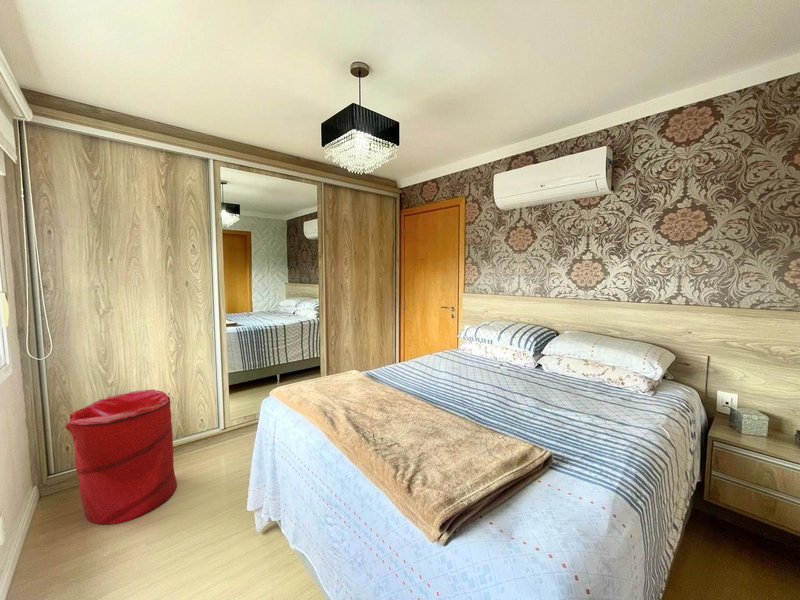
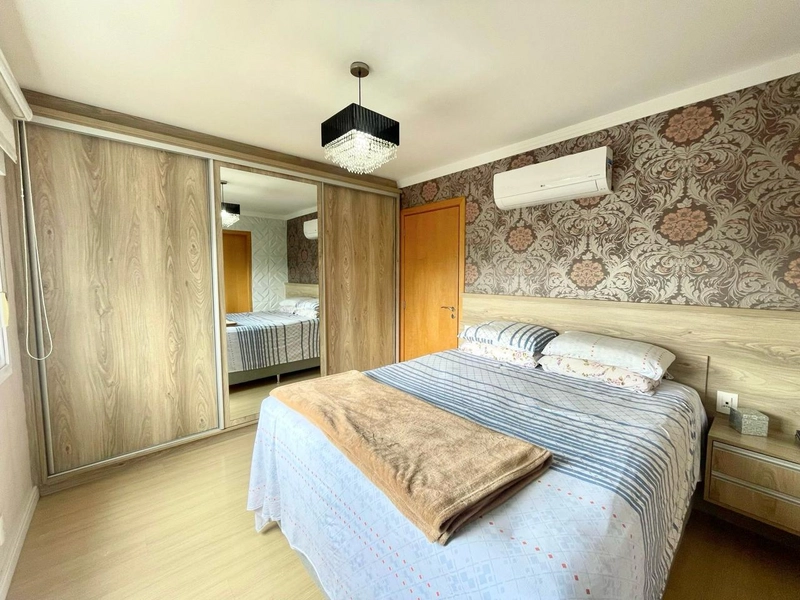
- laundry hamper [65,388,178,525]
